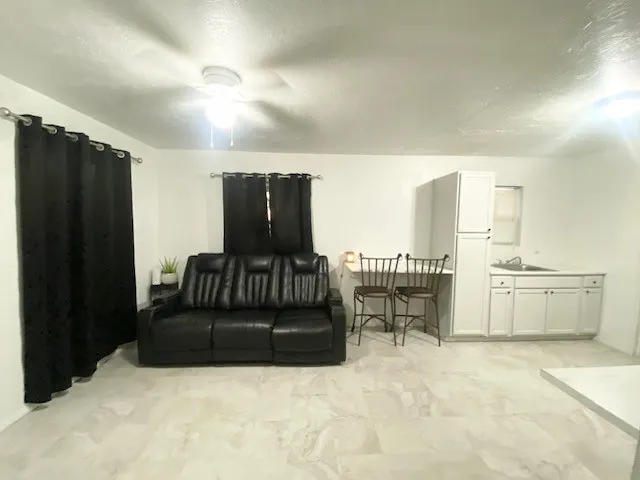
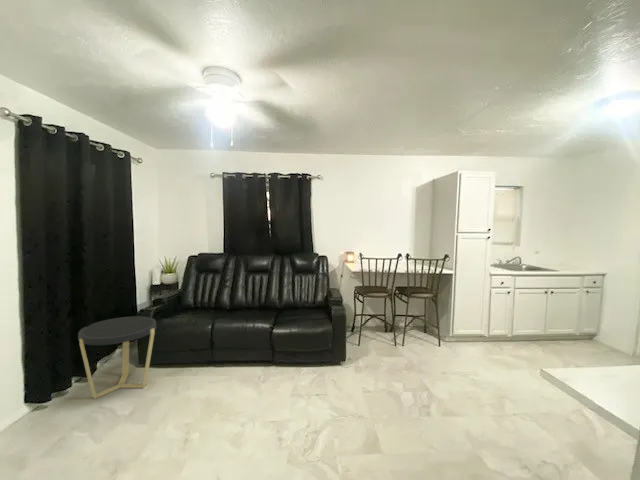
+ side table [77,315,157,400]
